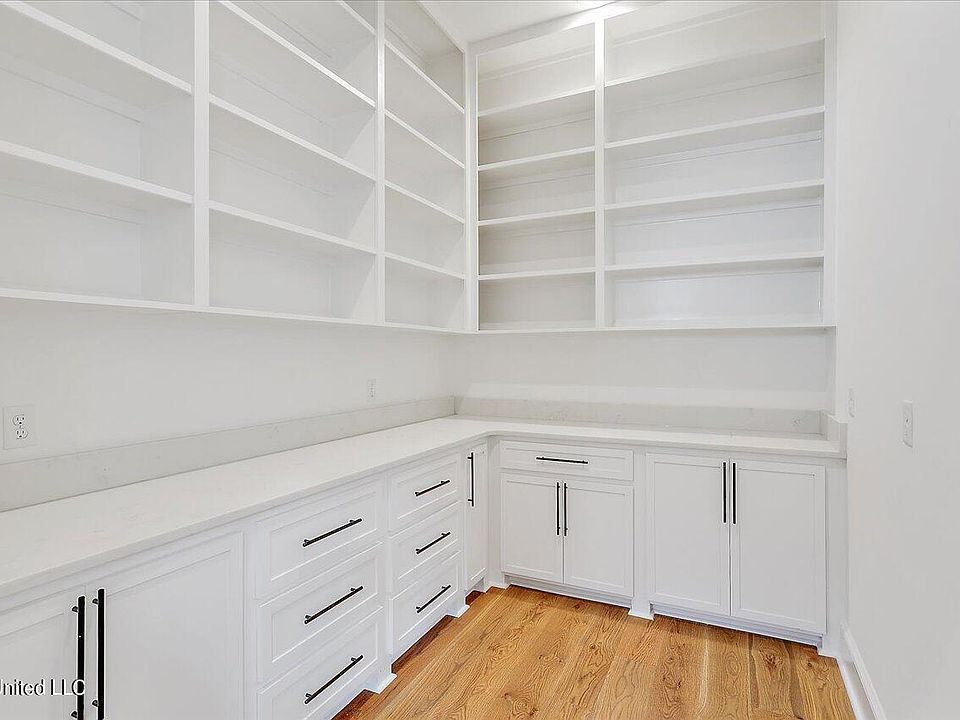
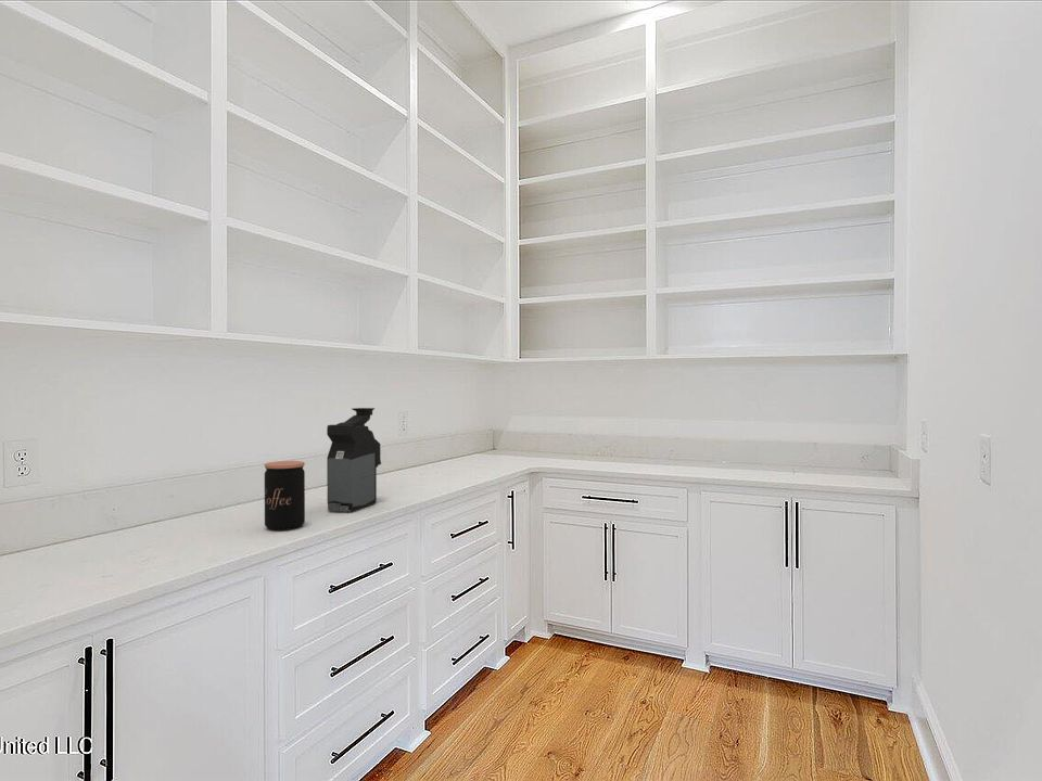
+ coffee jar [264,460,306,532]
+ coffee maker [326,407,382,513]
